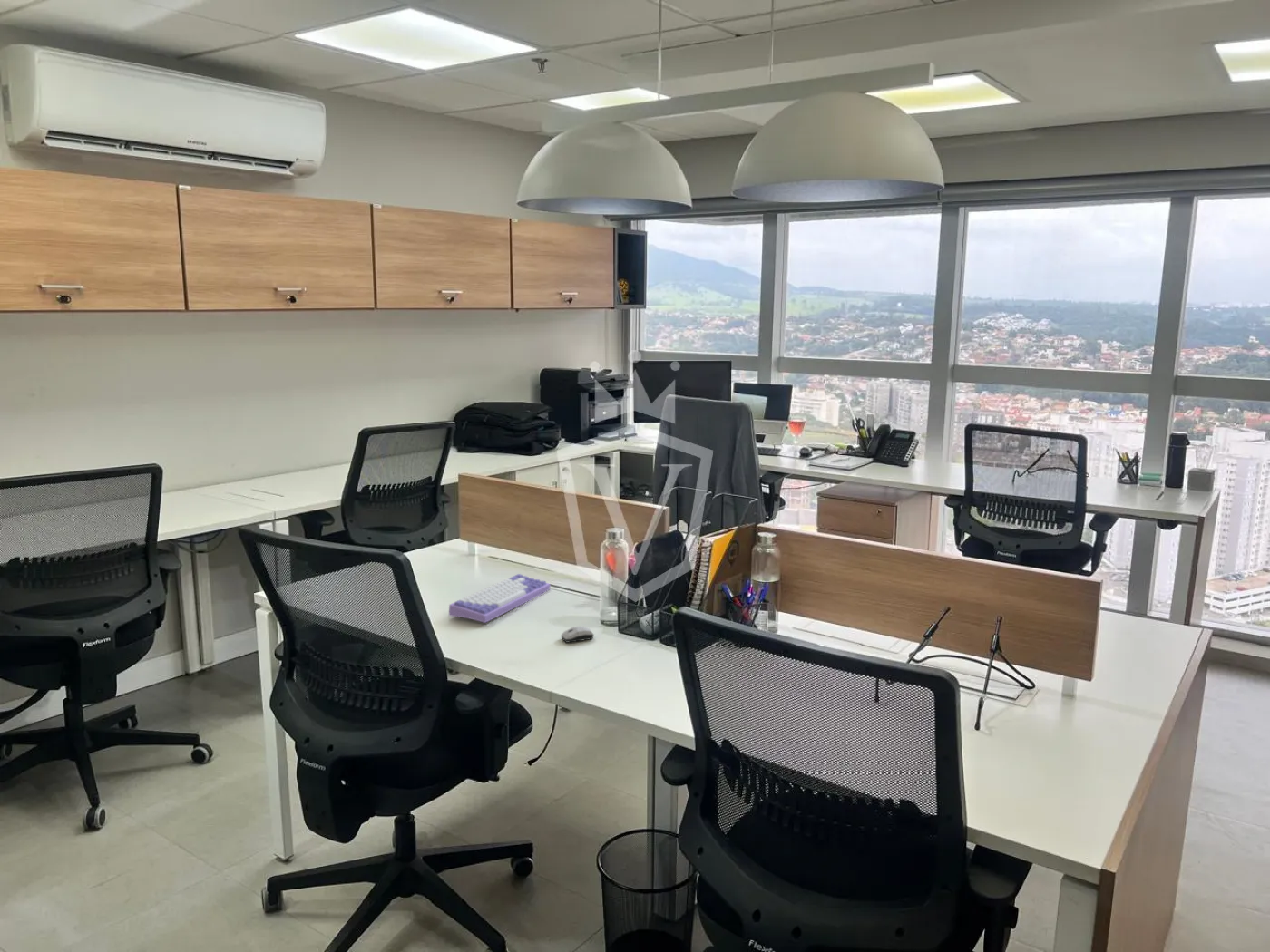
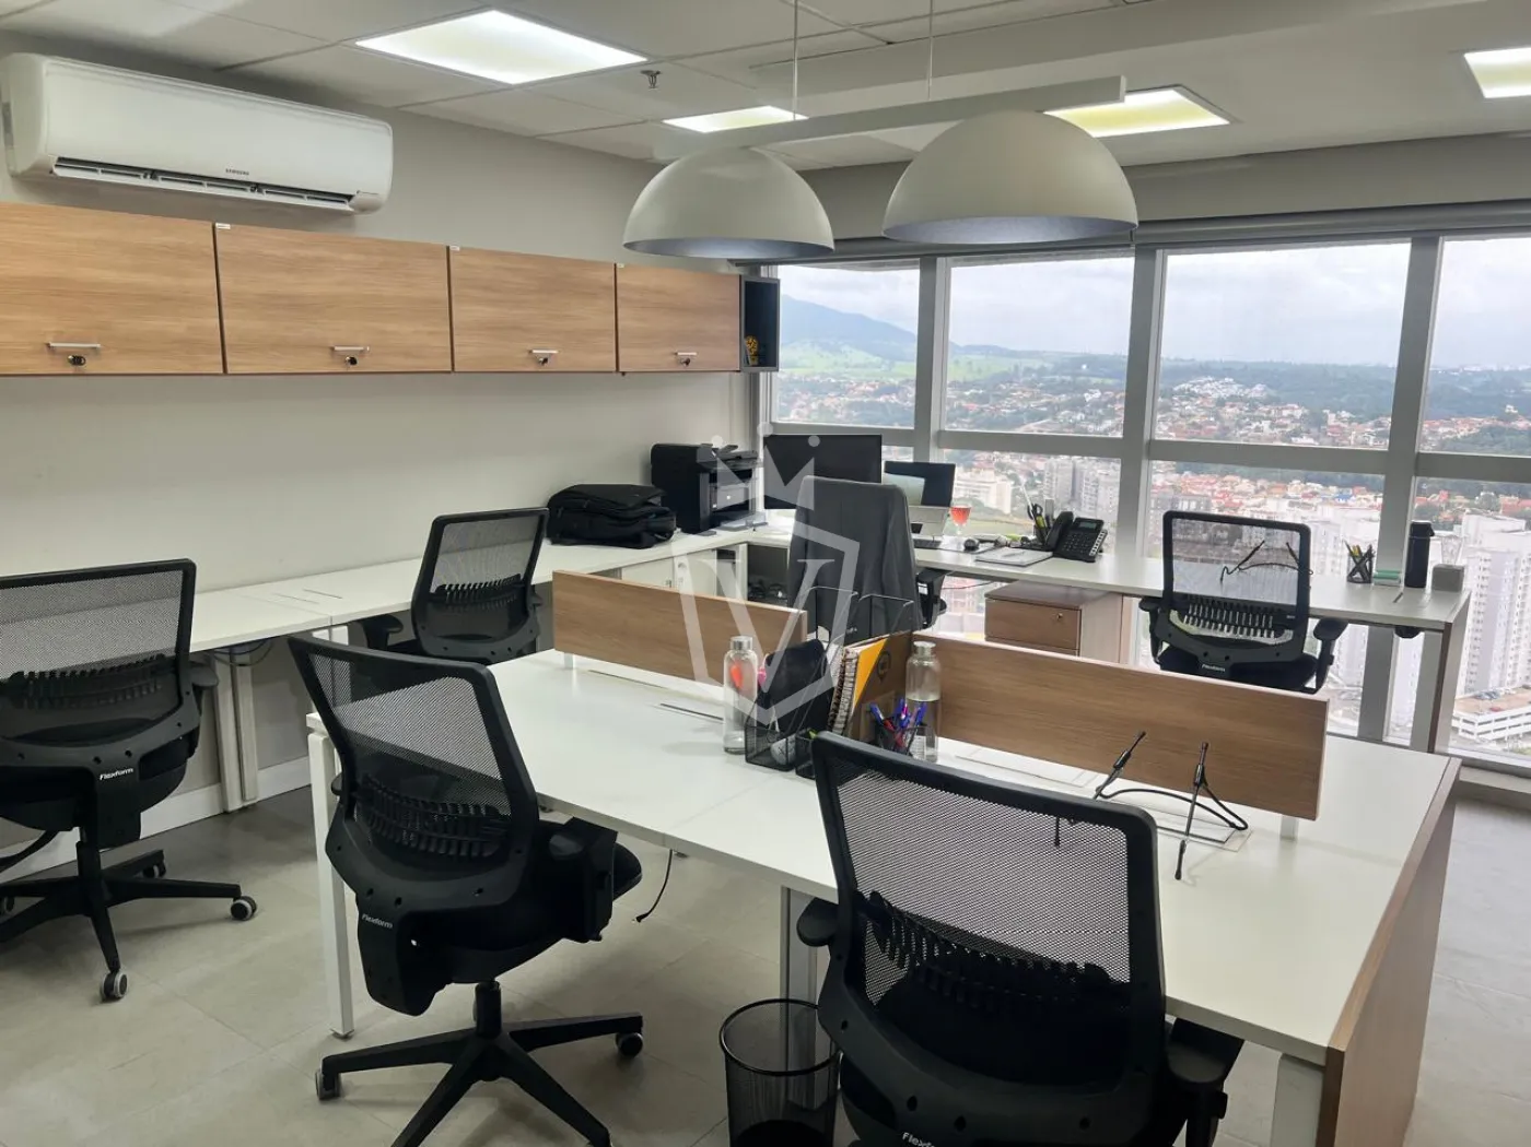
- computer mouse [561,625,595,644]
- keyboard [448,573,552,624]
